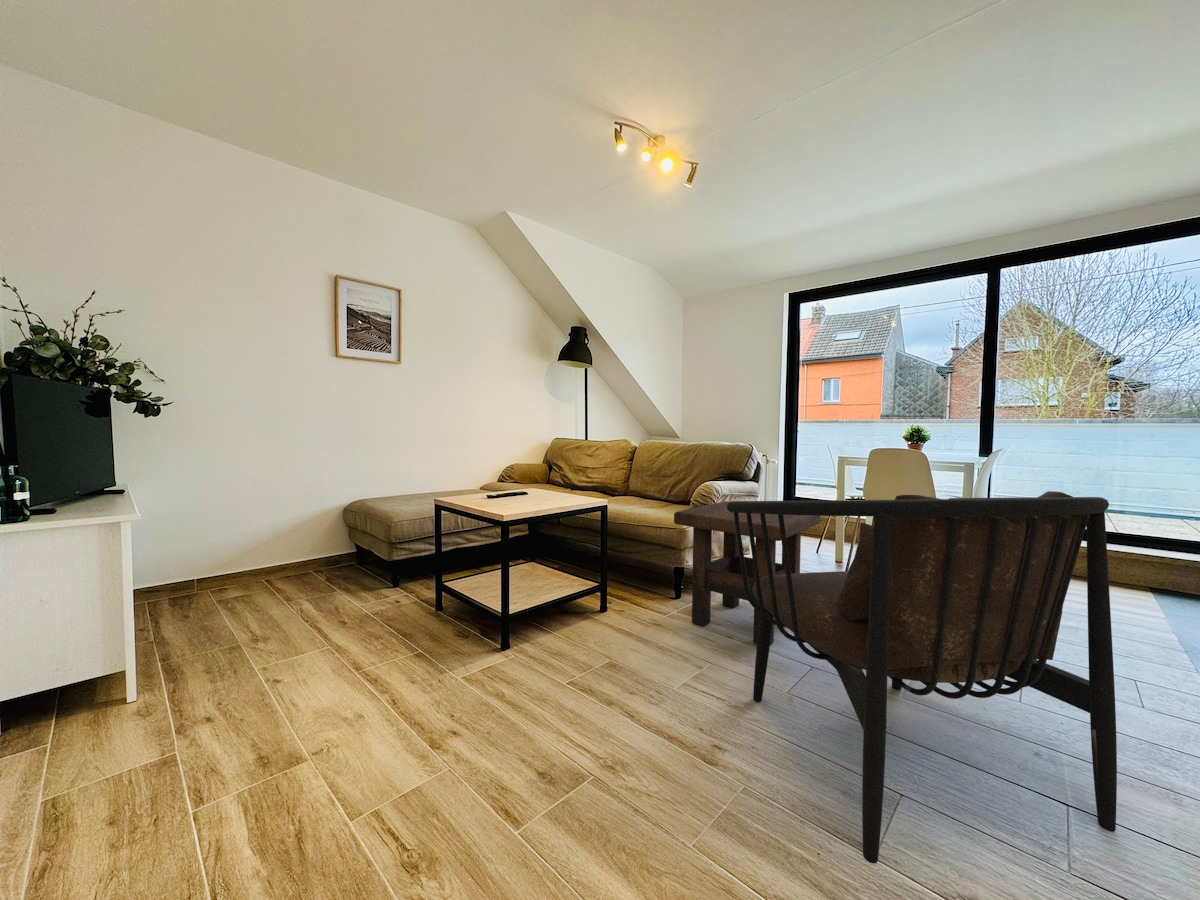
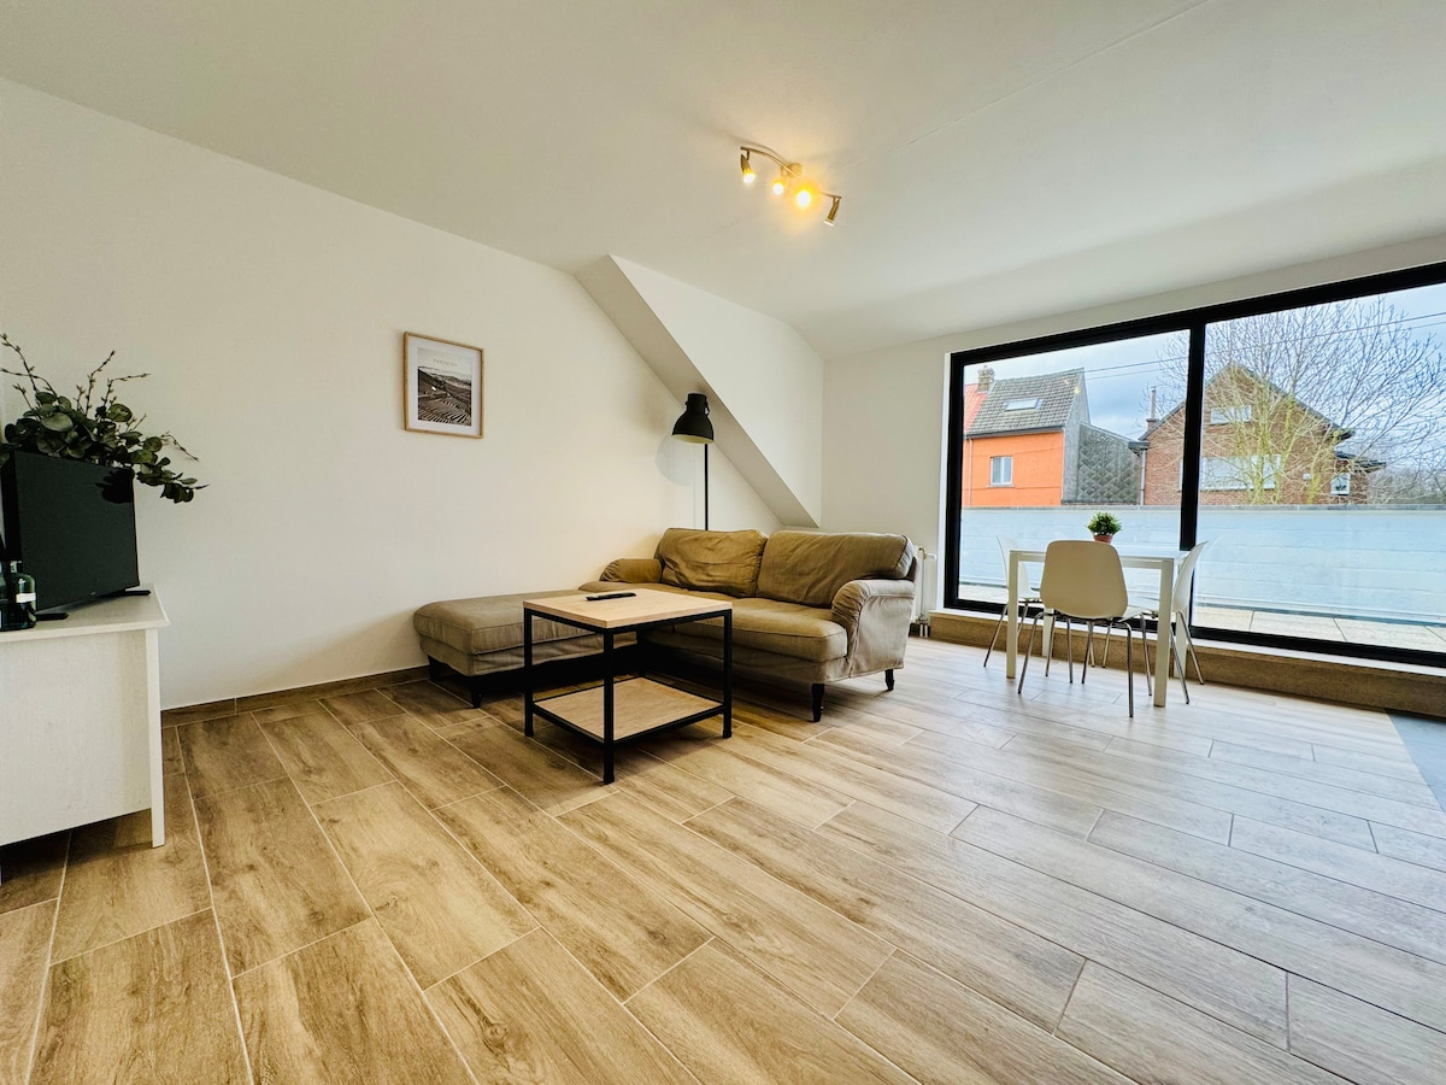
- side table [673,500,822,646]
- armchair [727,490,1118,864]
